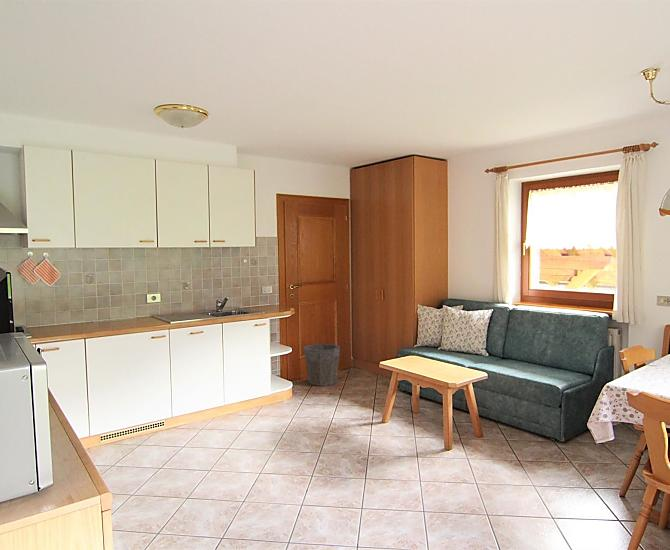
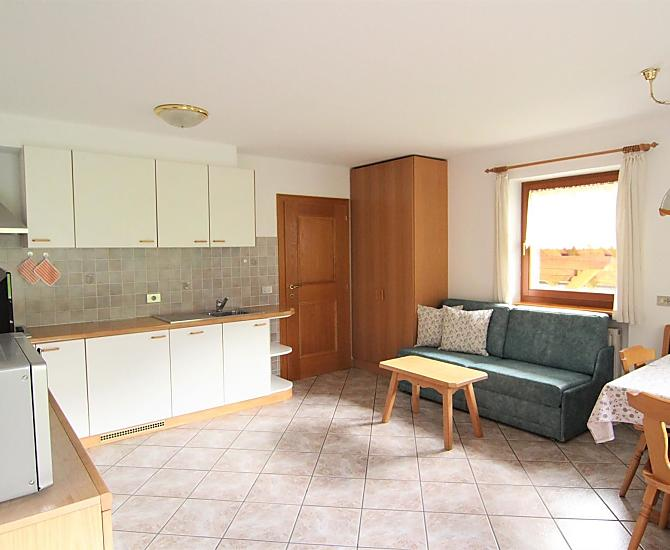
- waste bin [302,343,341,387]
